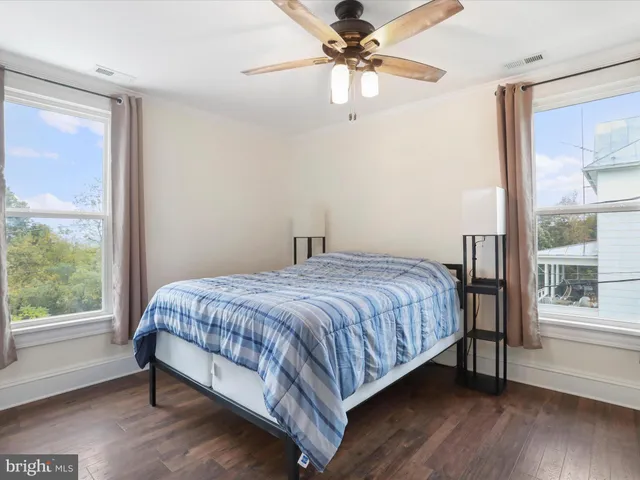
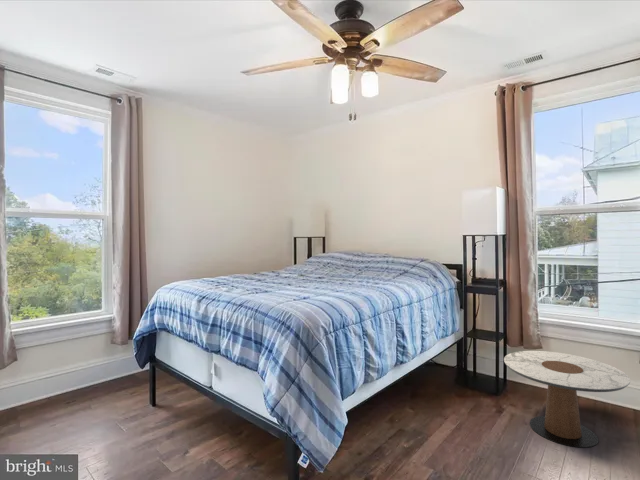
+ side table [503,350,631,449]
